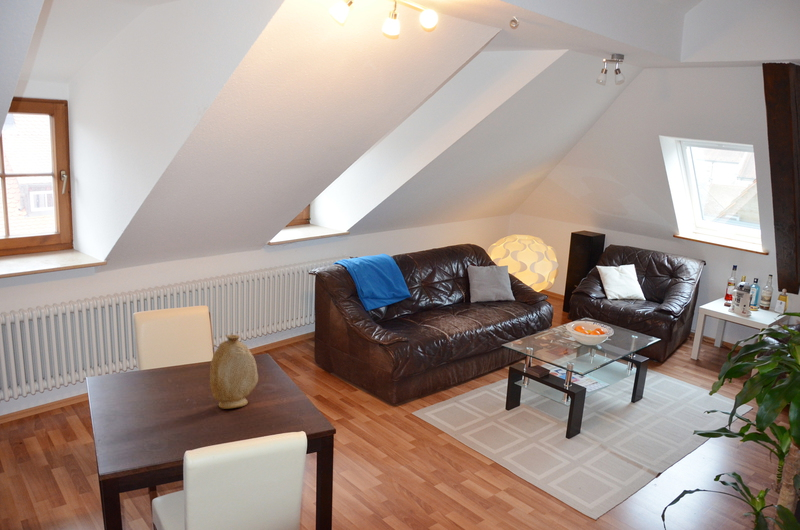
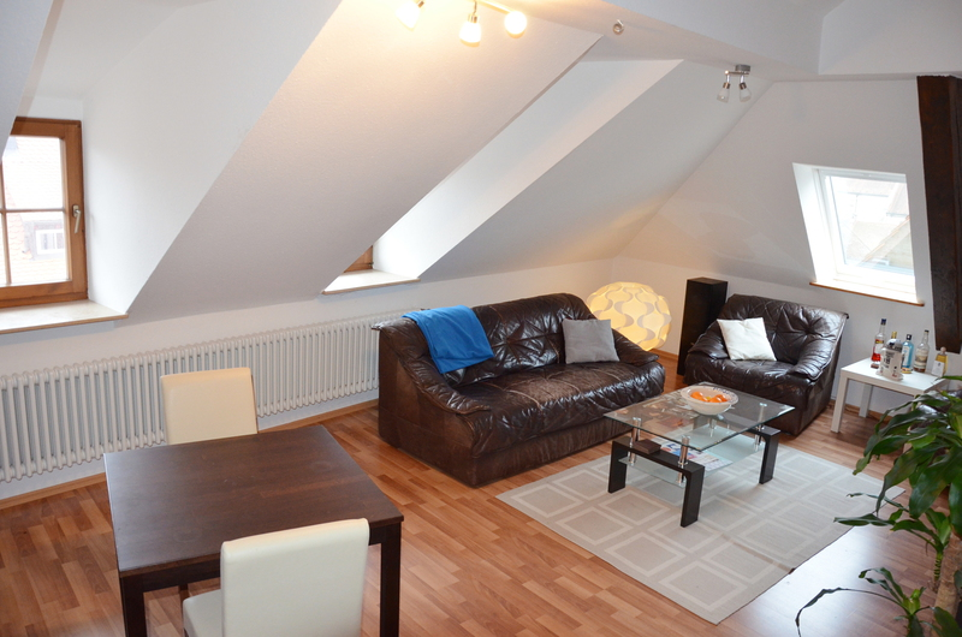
- vase [209,334,259,410]
